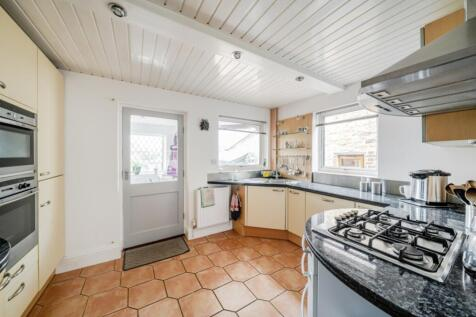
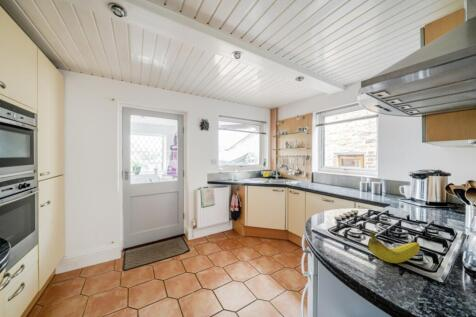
+ fruit [367,230,421,264]
